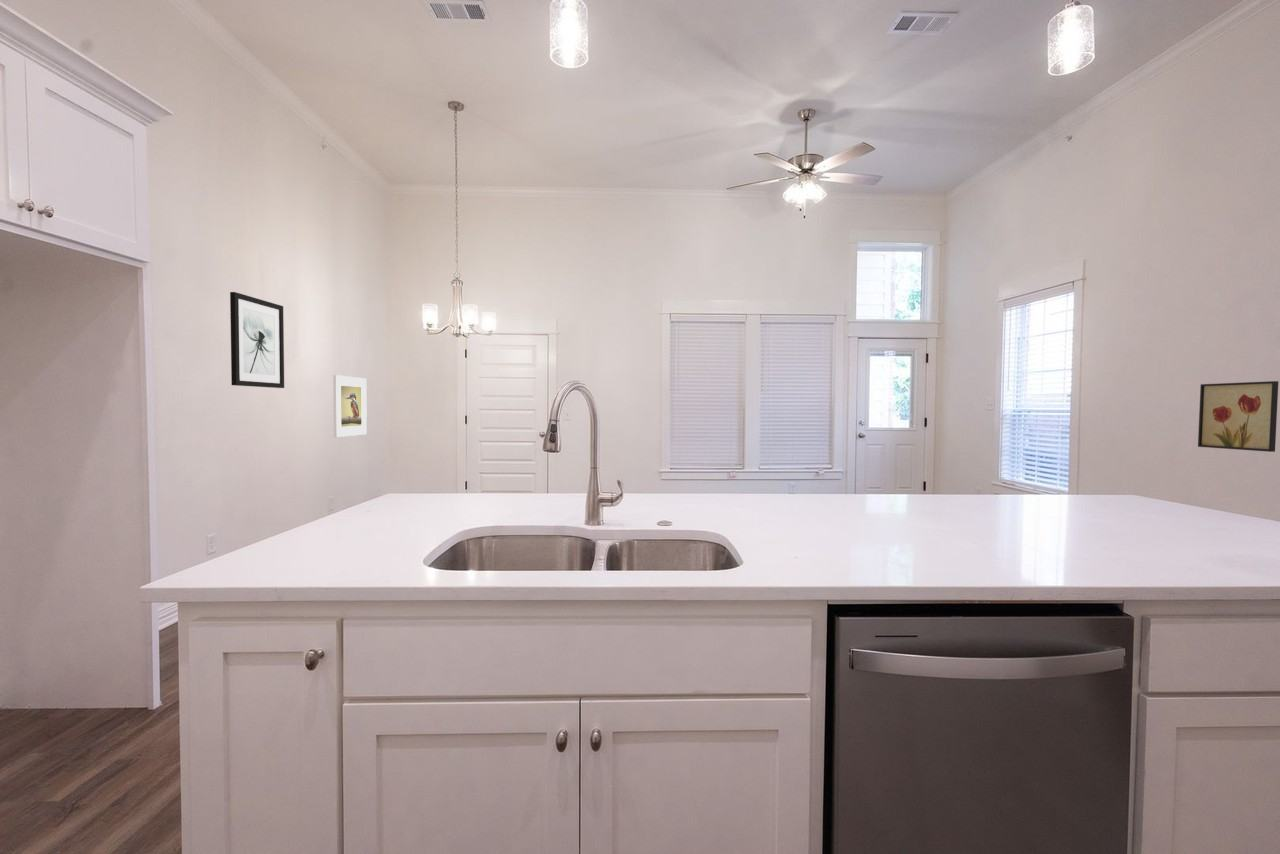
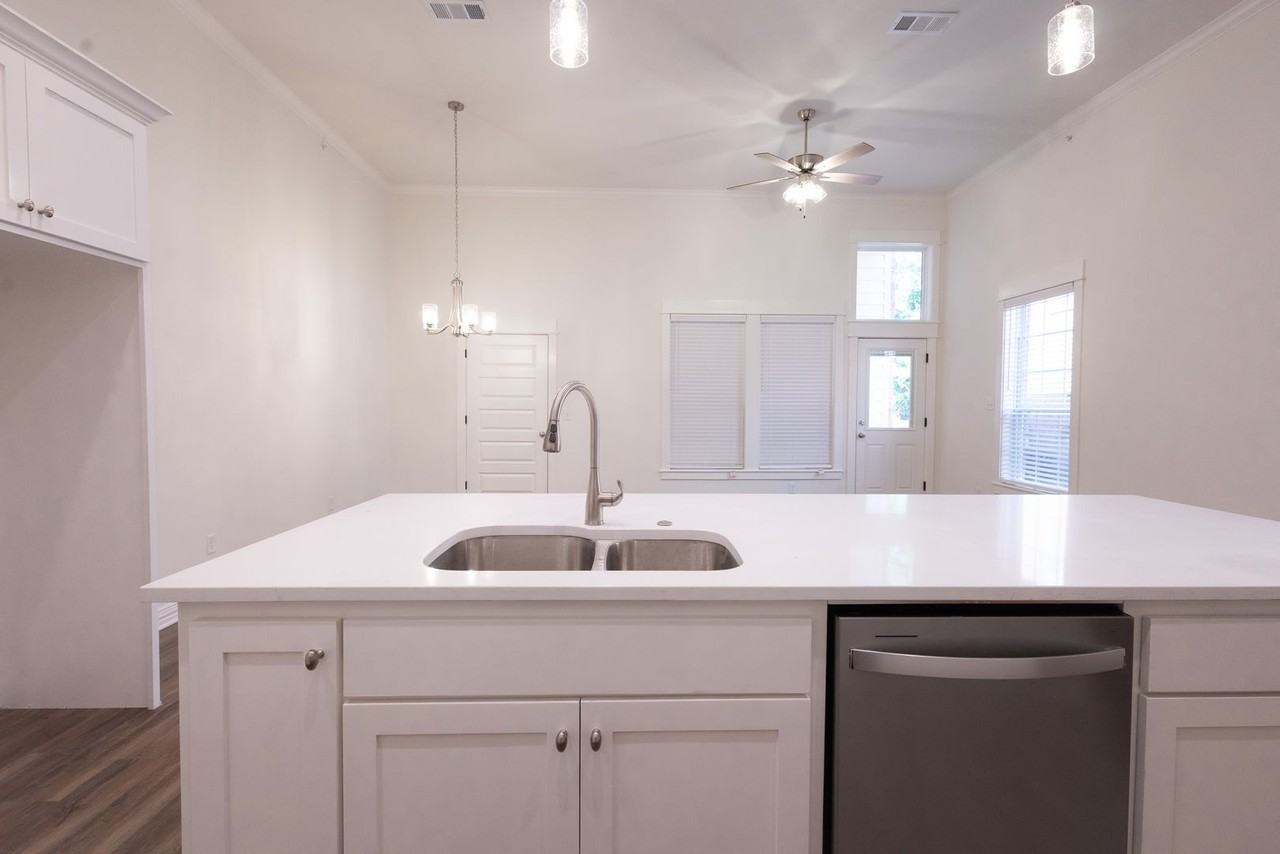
- wall art [1197,380,1279,453]
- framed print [332,374,368,438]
- wall art [229,291,285,389]
